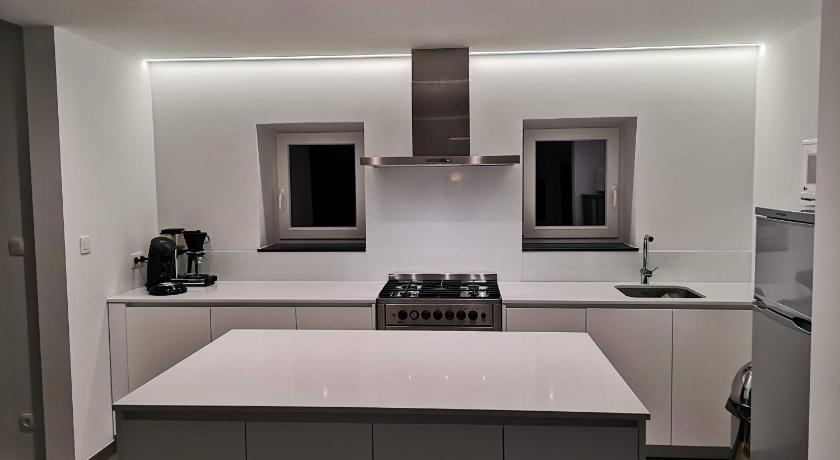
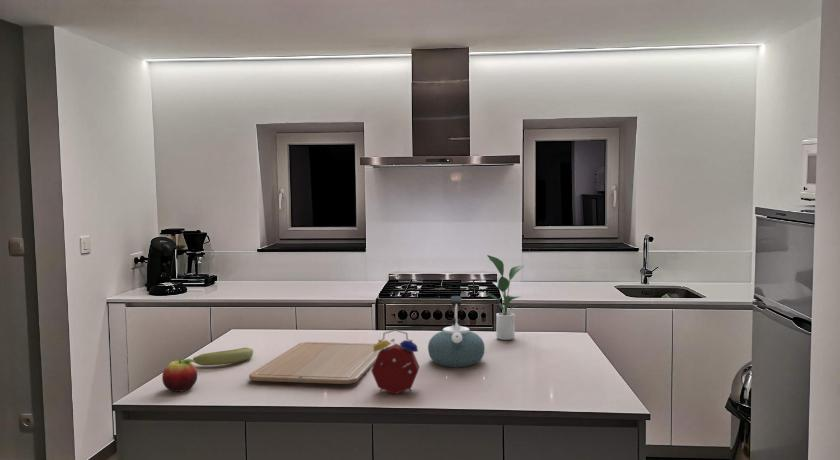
+ fruit [161,357,198,393]
+ potted plant [485,254,527,341]
+ kettle [427,295,486,368]
+ banana [192,347,254,366]
+ chopping board [248,341,388,385]
+ alarm clock [370,329,420,395]
